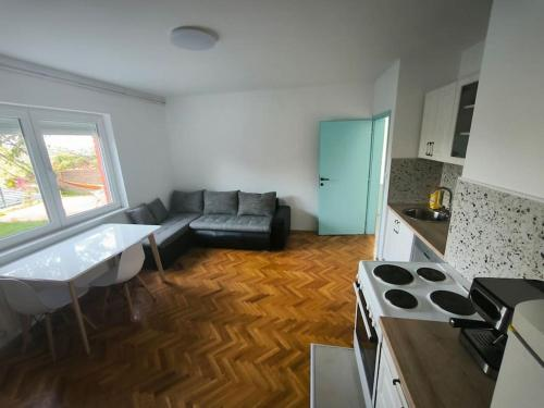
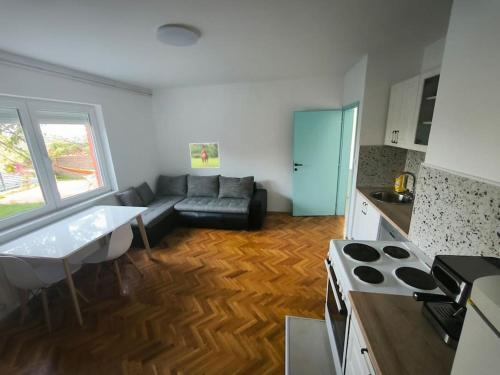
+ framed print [189,142,221,169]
